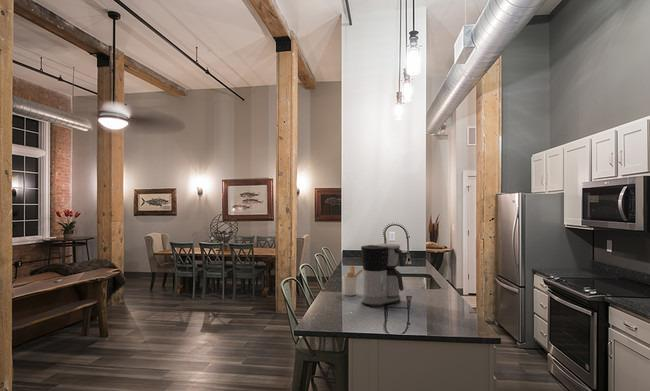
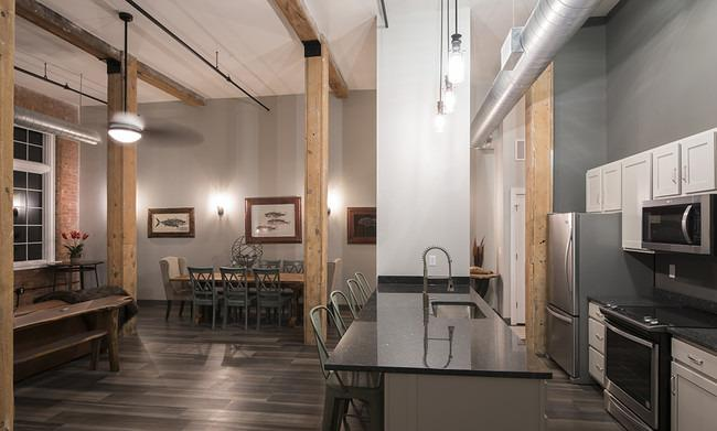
- utensil holder [342,265,363,297]
- coffee maker [360,242,405,308]
